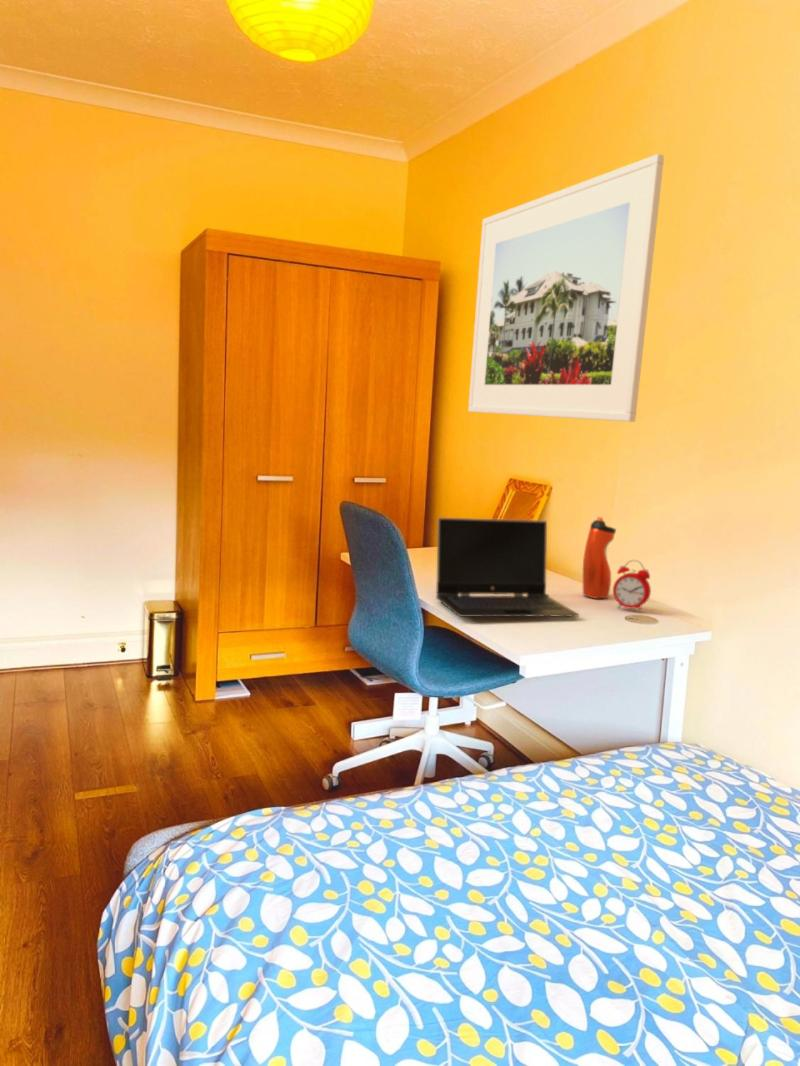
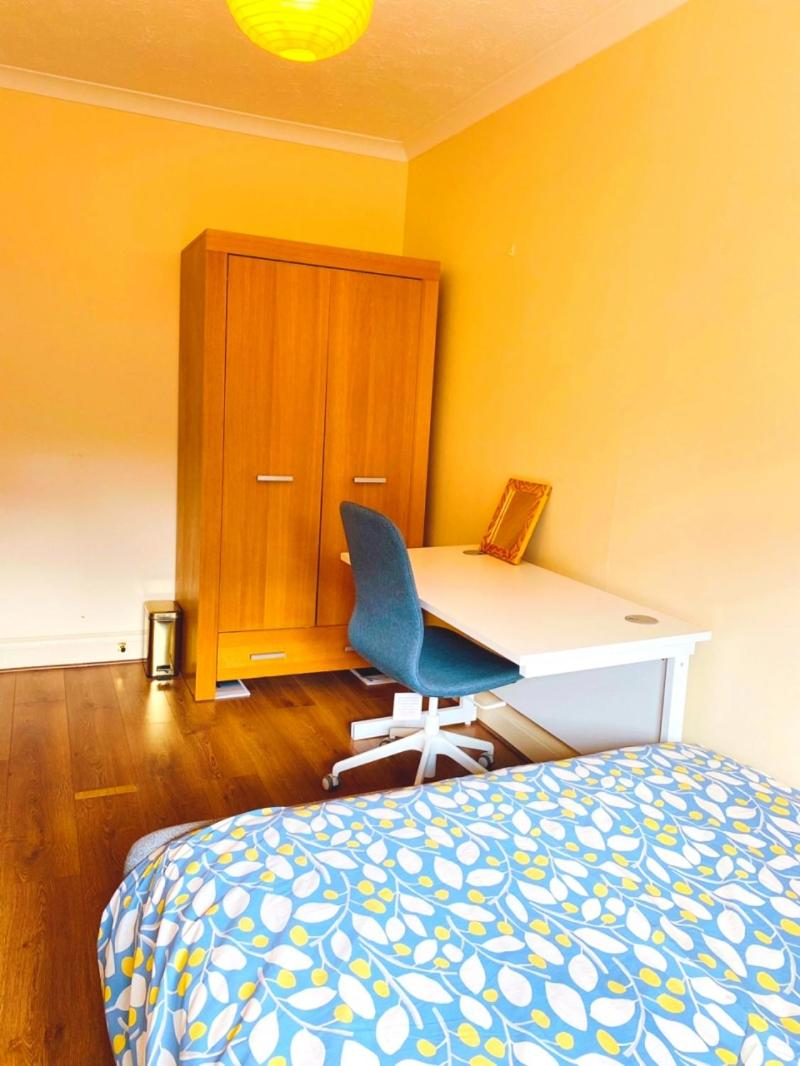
- laptop computer [435,517,580,618]
- water bottle [582,516,617,599]
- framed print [467,153,665,423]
- alarm clock [612,559,652,613]
